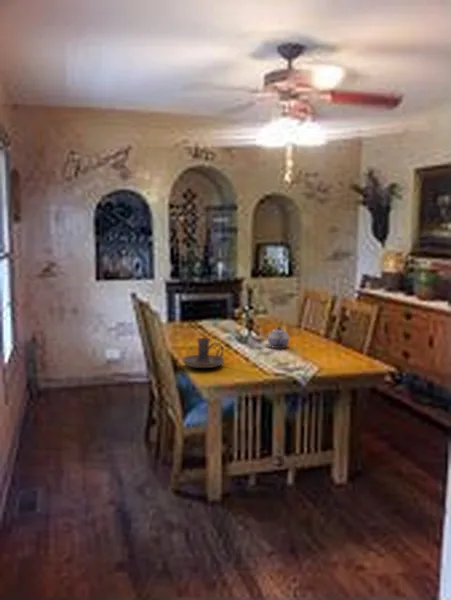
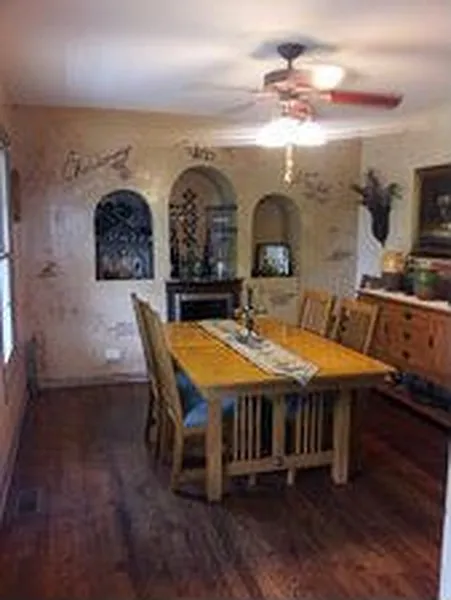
- teapot [267,326,290,349]
- candle holder [181,337,225,369]
